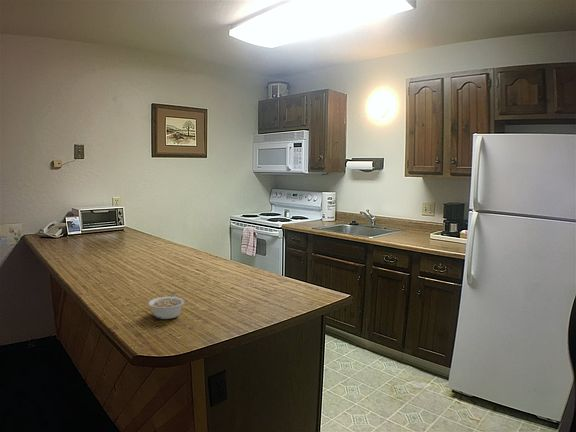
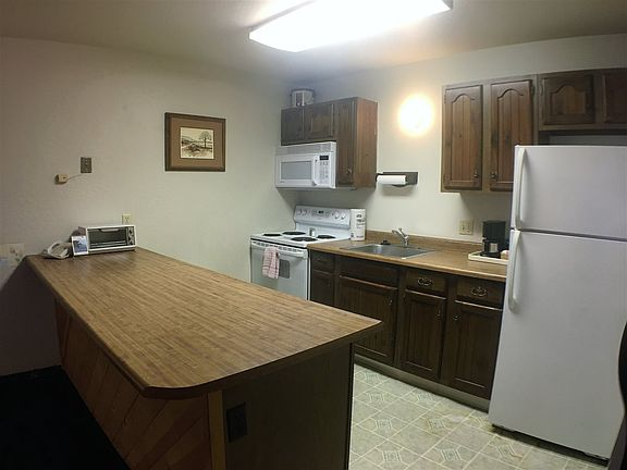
- legume [148,291,185,320]
